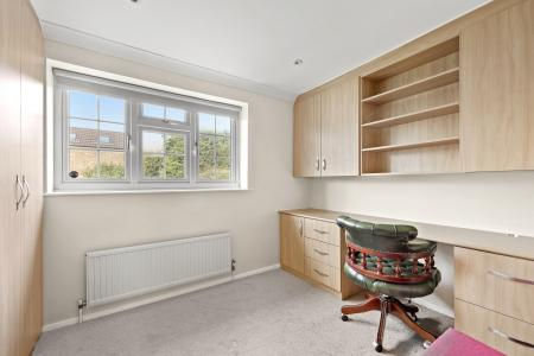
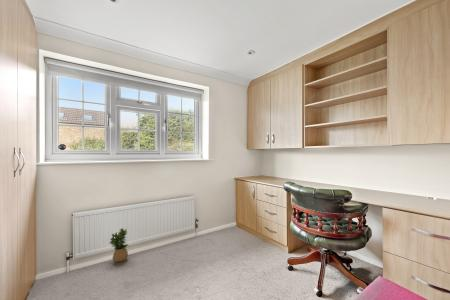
+ potted plant [109,227,130,266]
